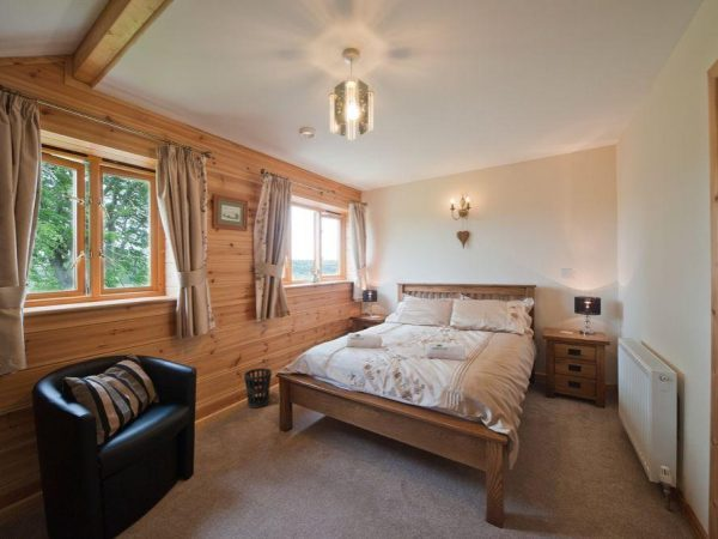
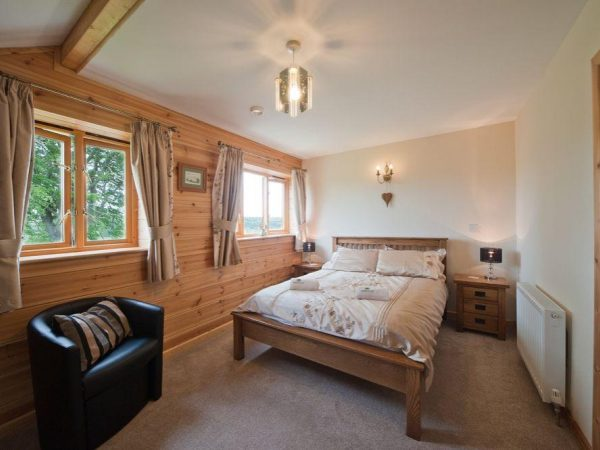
- wastebasket [243,367,273,410]
